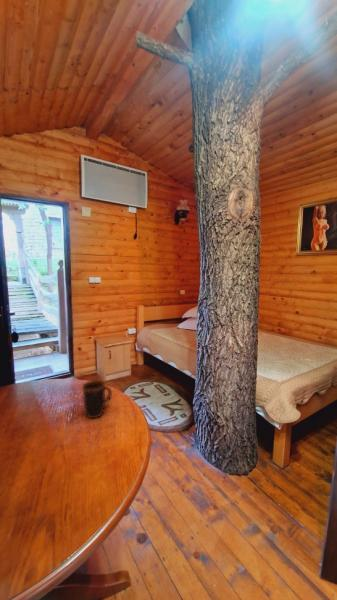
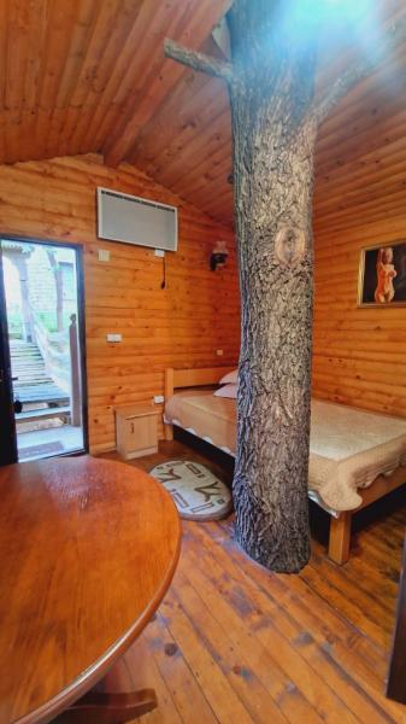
- mug [81,379,113,419]
